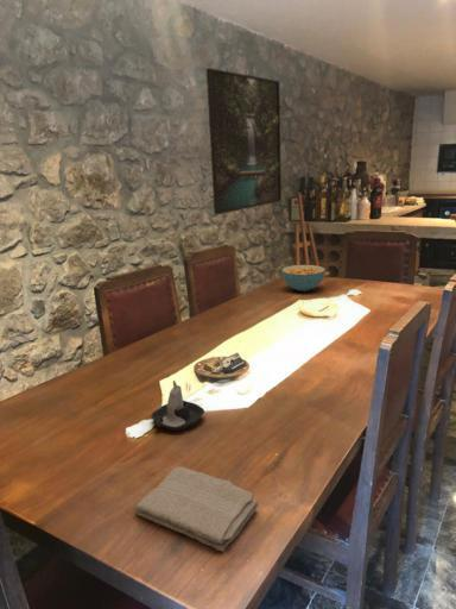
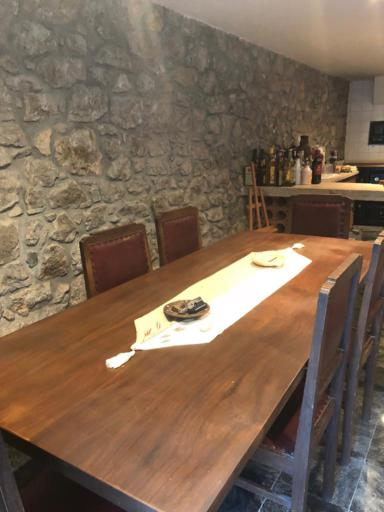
- candle [150,379,205,432]
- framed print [205,67,283,215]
- washcloth [134,465,260,553]
- cereal bowl [280,264,327,293]
